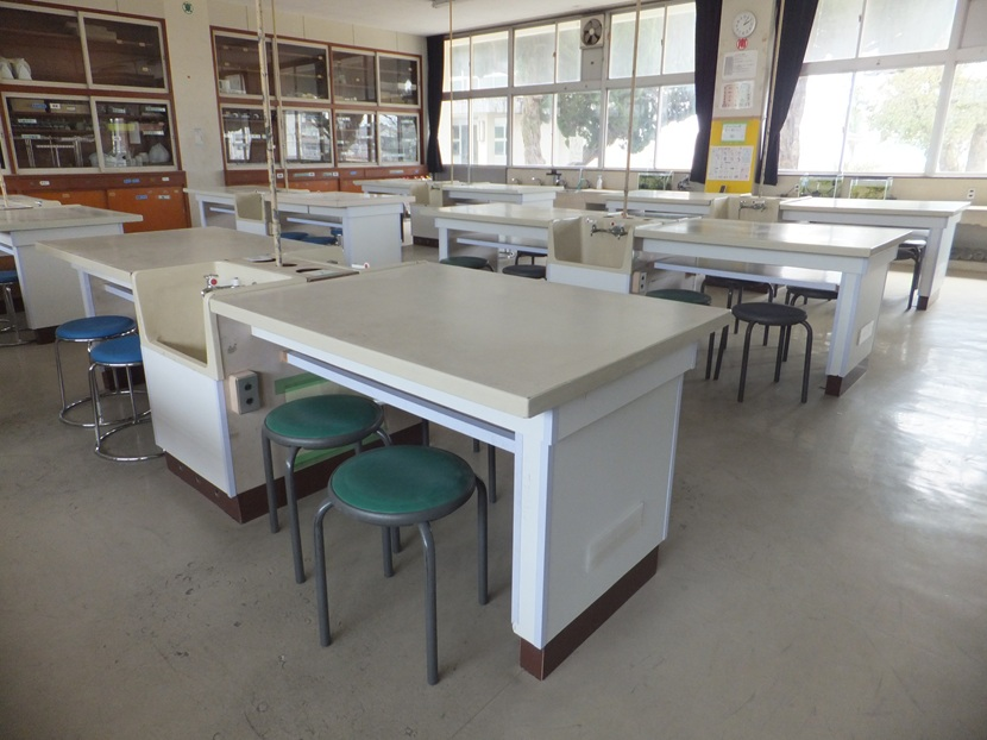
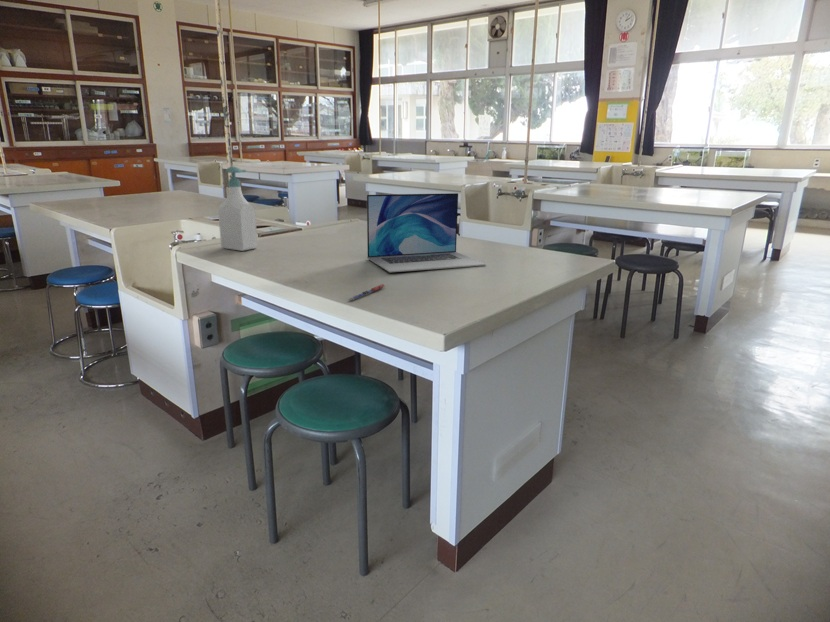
+ pen [347,283,386,301]
+ soap bottle [217,165,259,252]
+ laptop [366,192,487,273]
